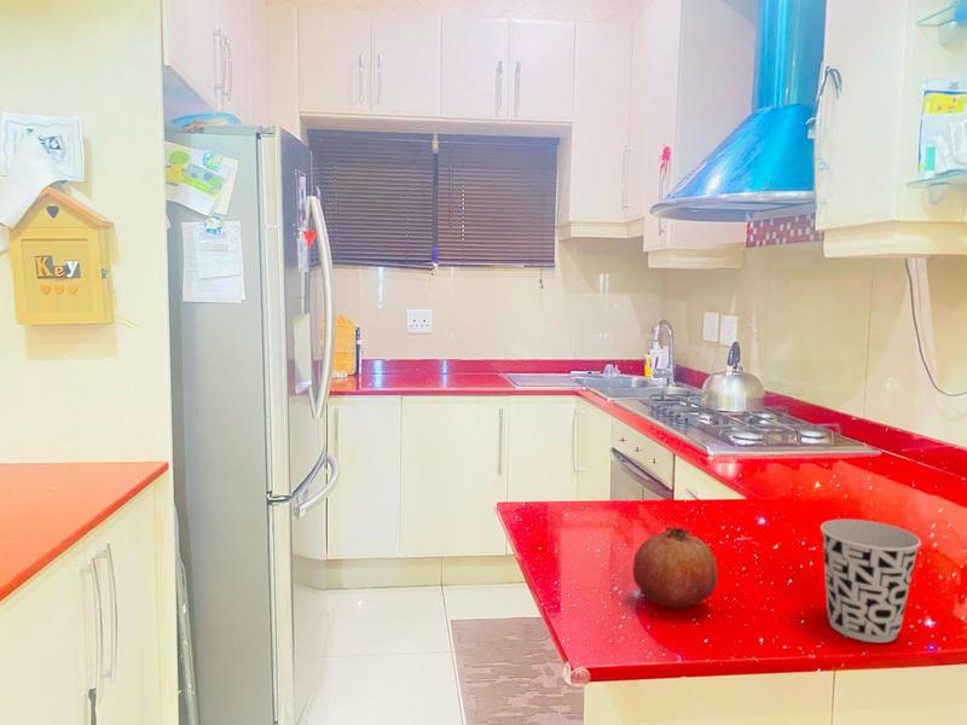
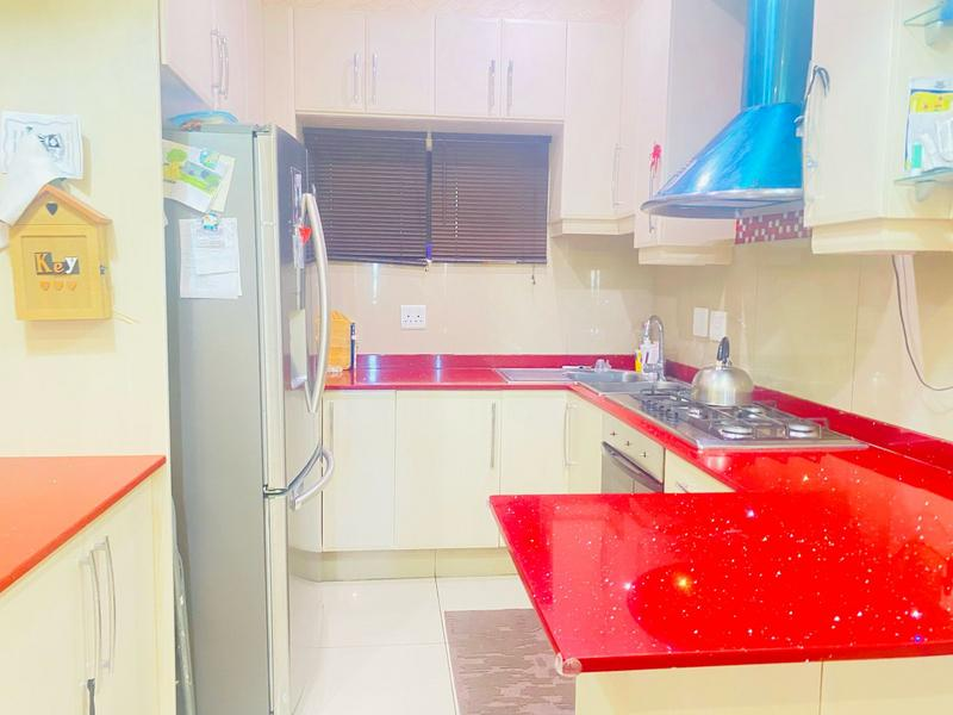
- cup [820,518,922,644]
- fruit [632,526,719,609]
